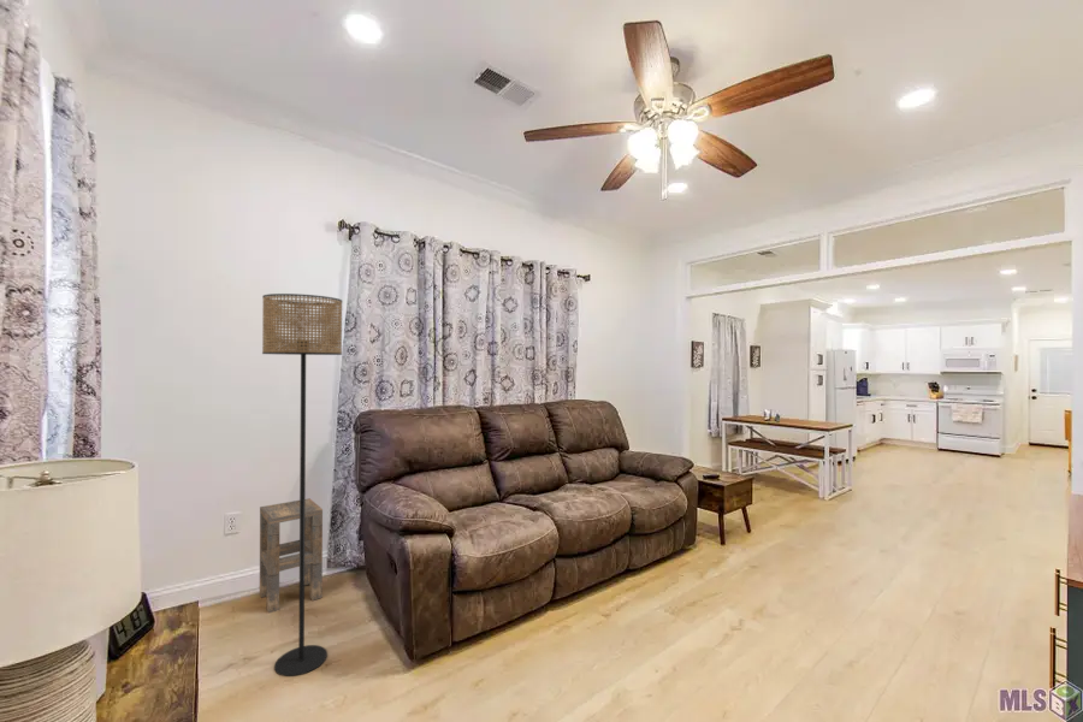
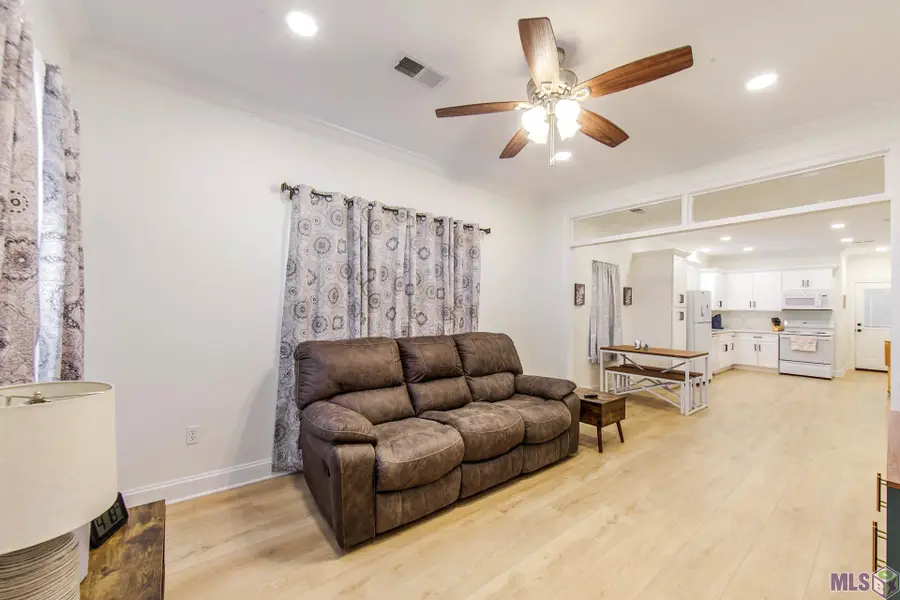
- side table [259,497,324,614]
- floor lamp [261,292,343,677]
